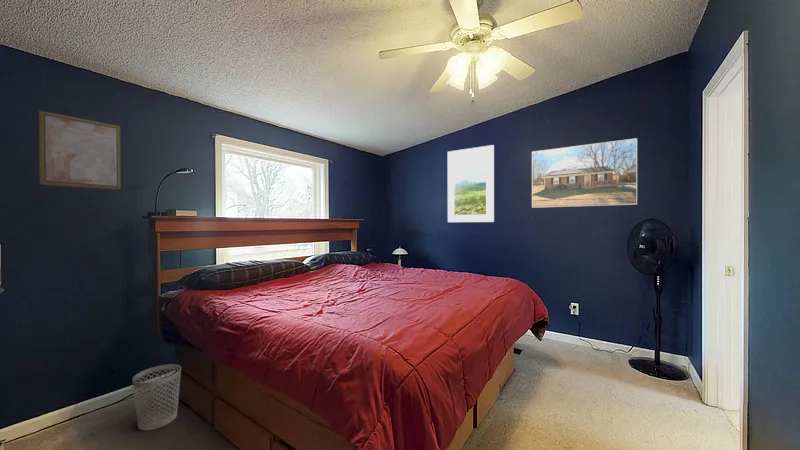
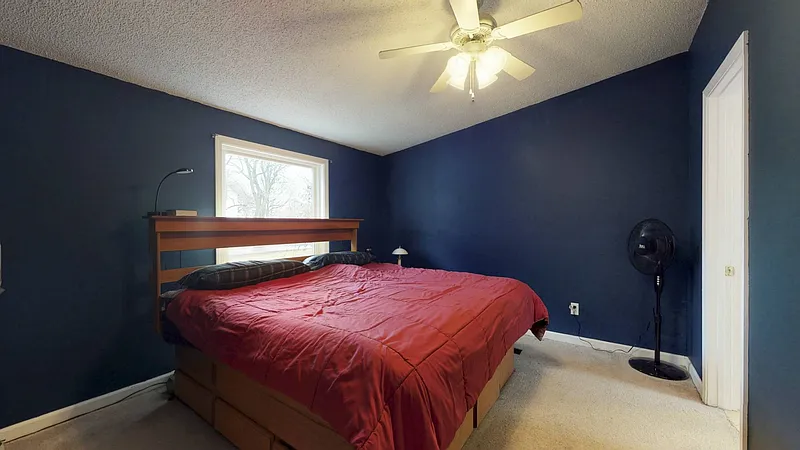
- wastebasket [131,363,182,431]
- wall art [38,109,122,191]
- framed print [531,137,638,209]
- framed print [447,144,495,223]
